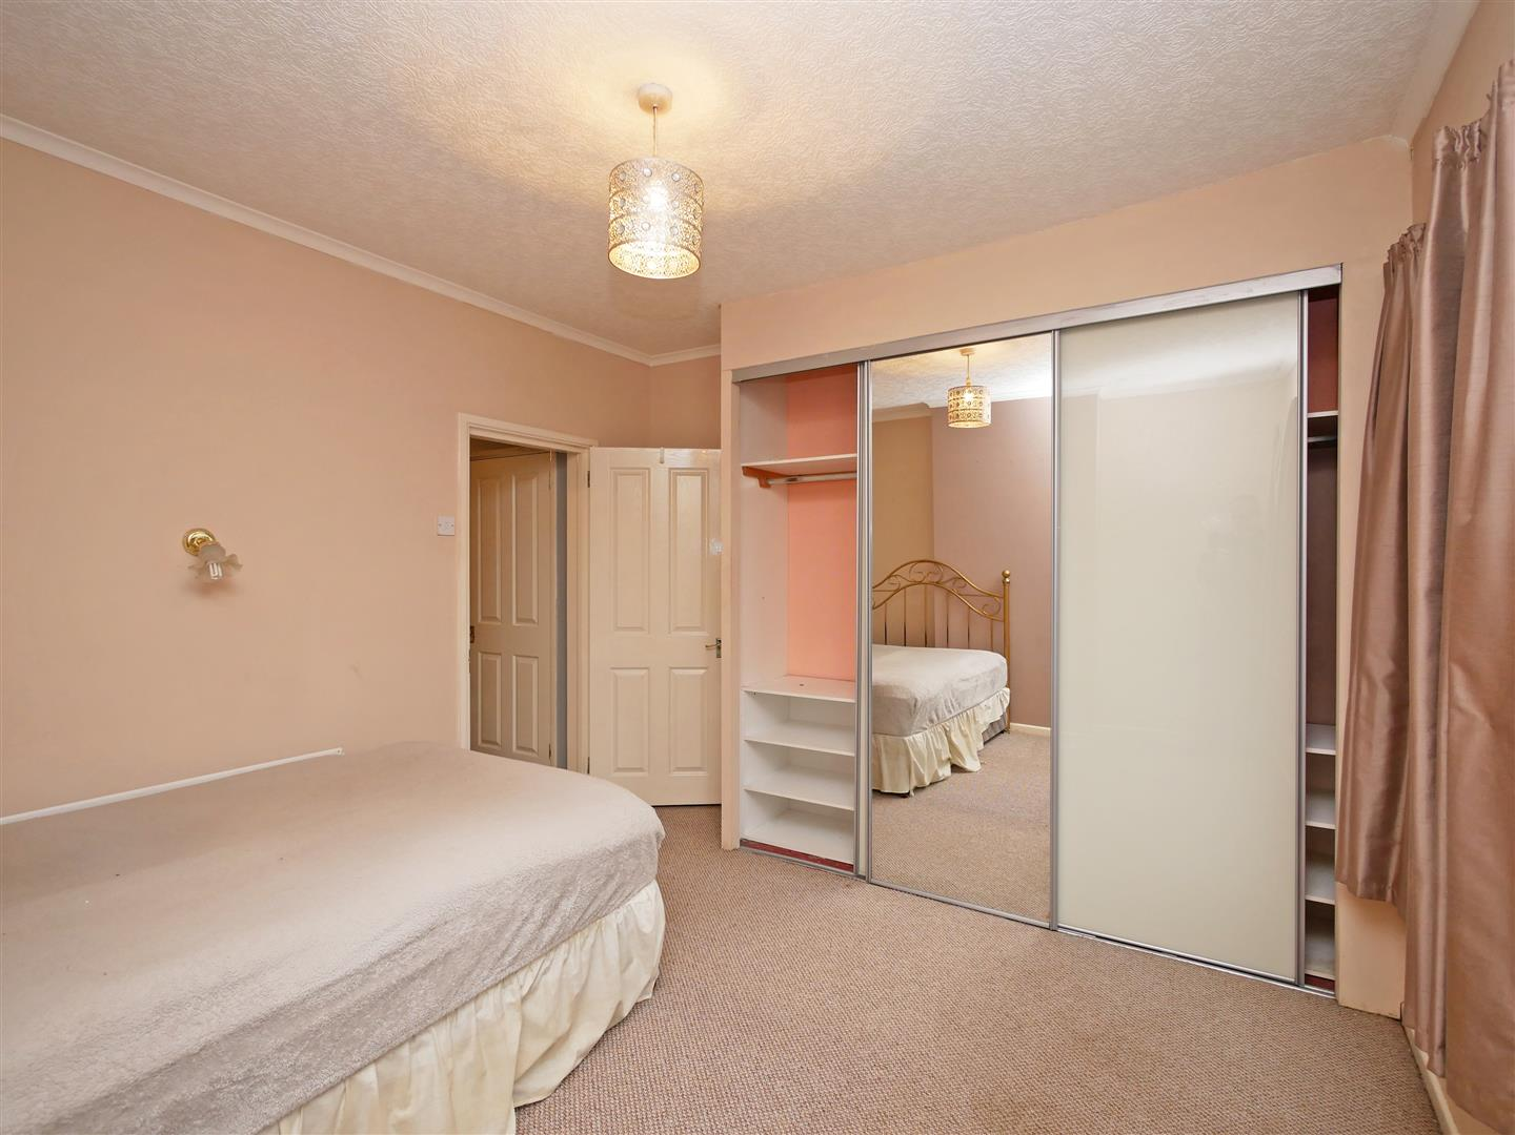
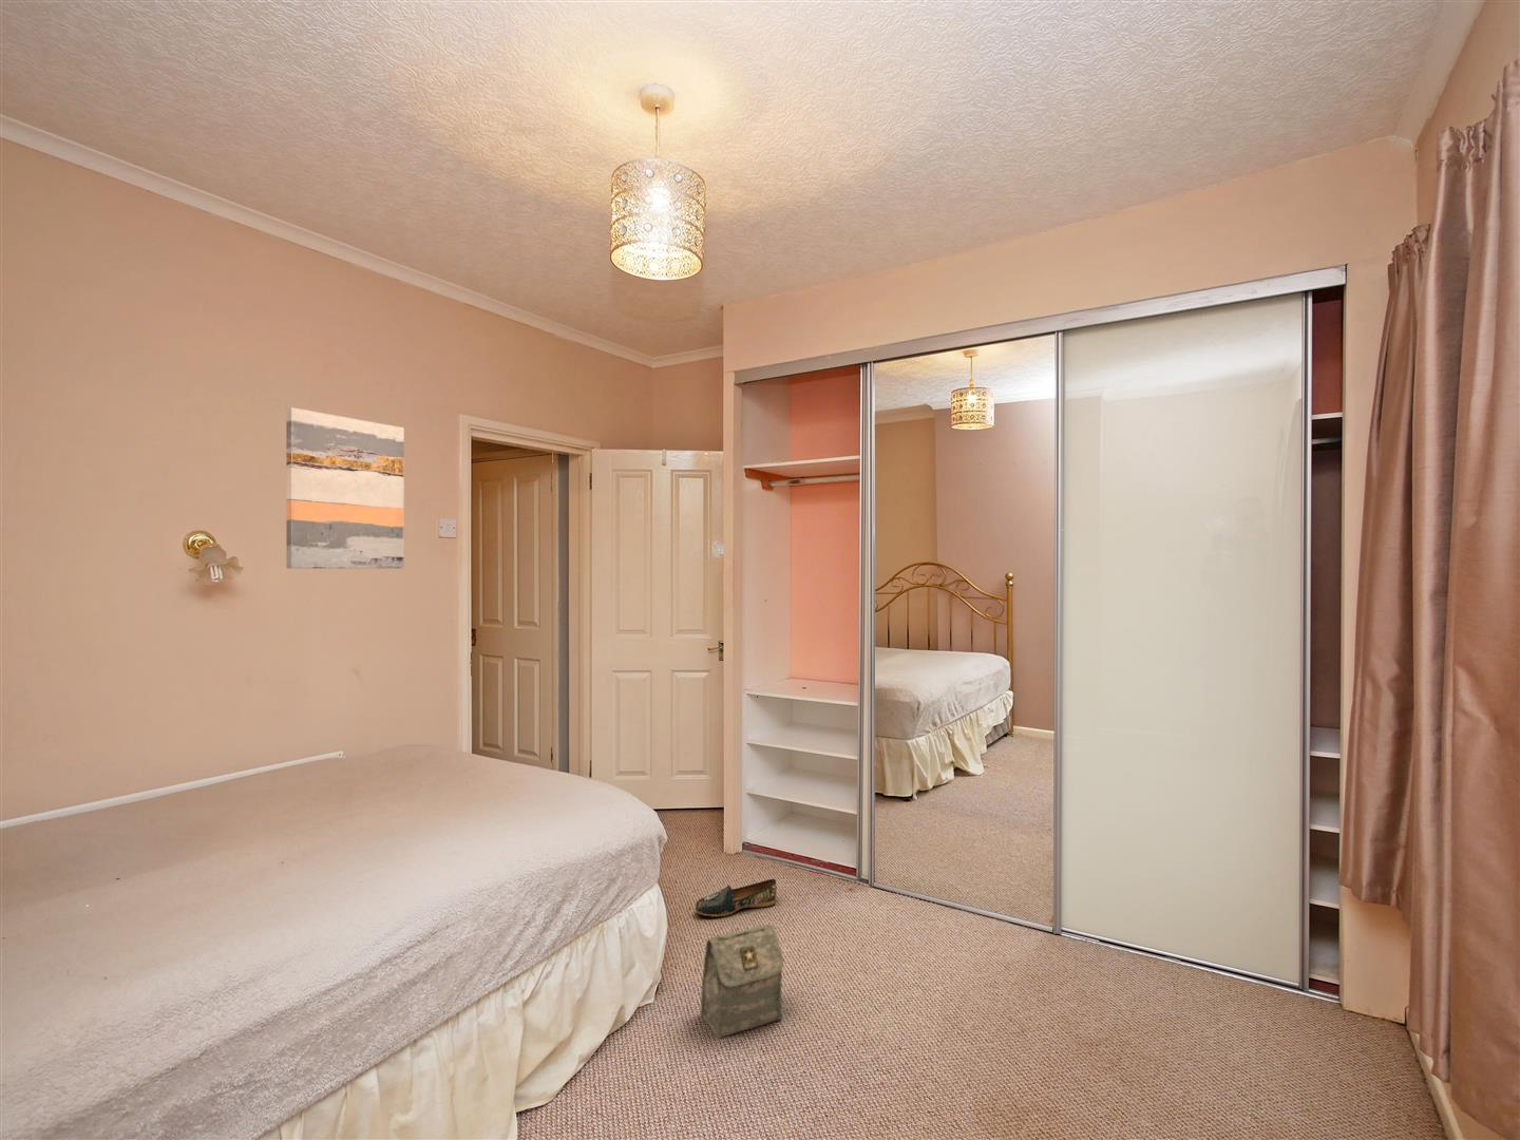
+ shoe [694,878,778,917]
+ bag [700,923,784,1039]
+ wall art [285,406,406,569]
